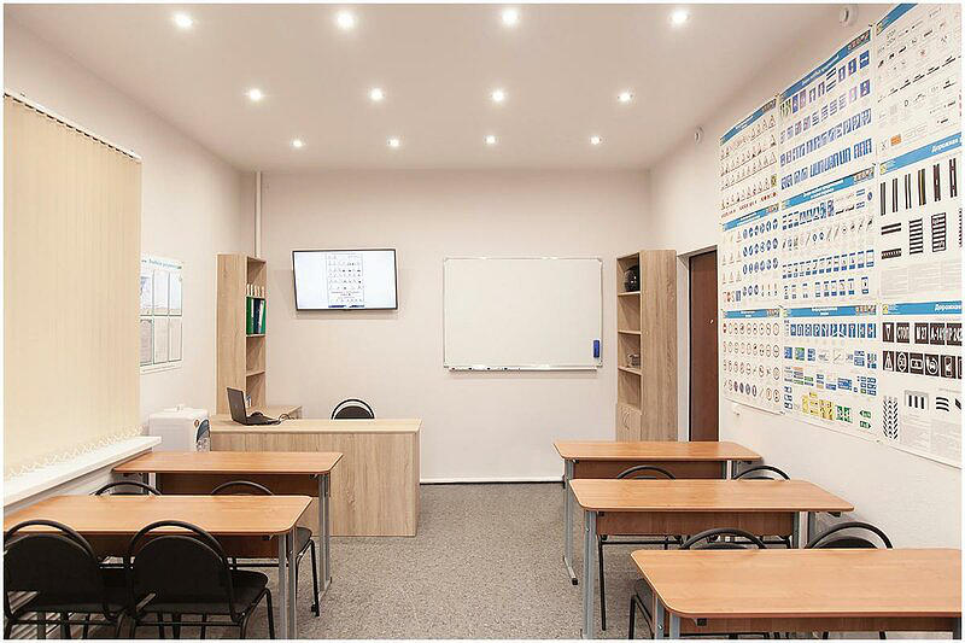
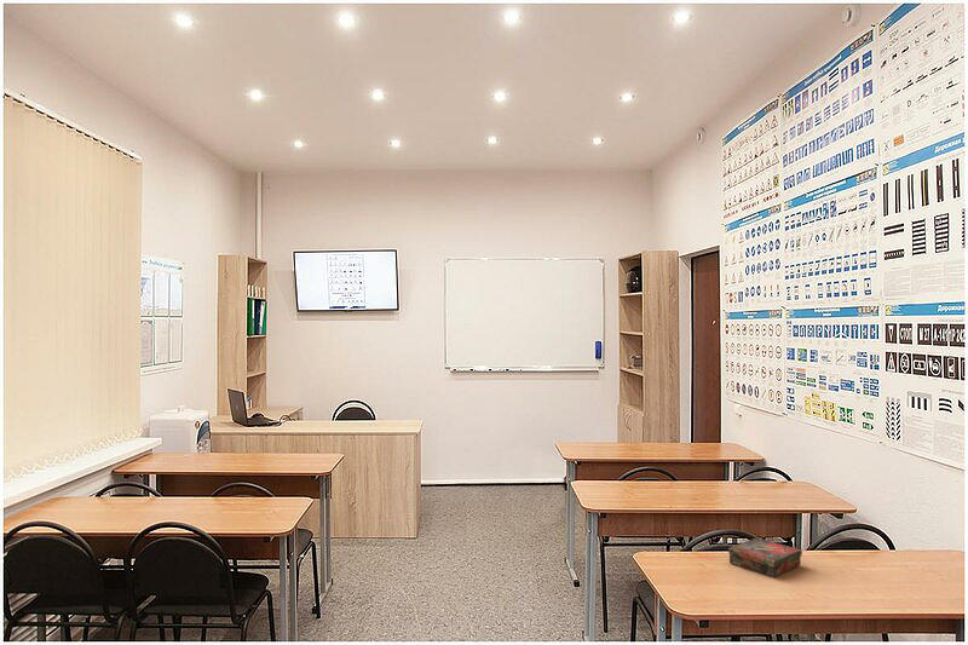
+ book [727,537,803,578]
